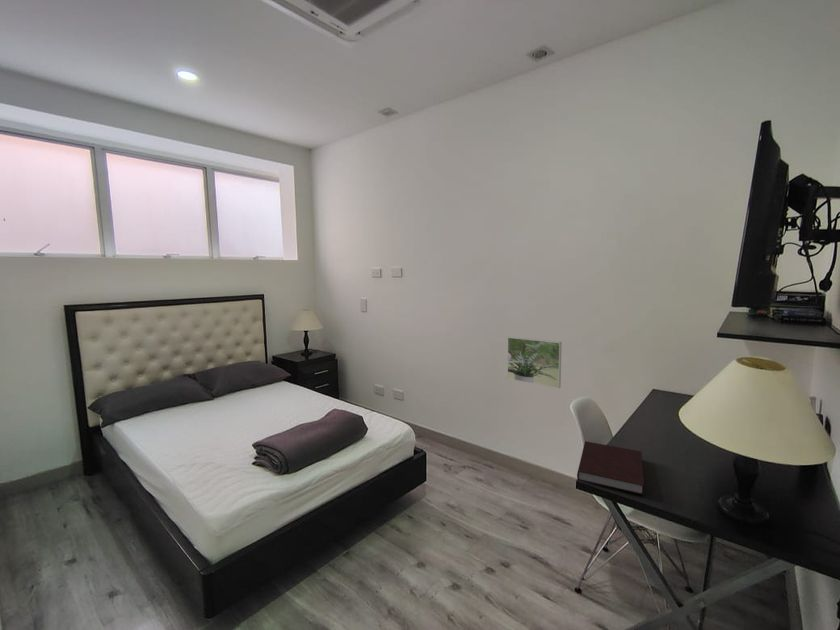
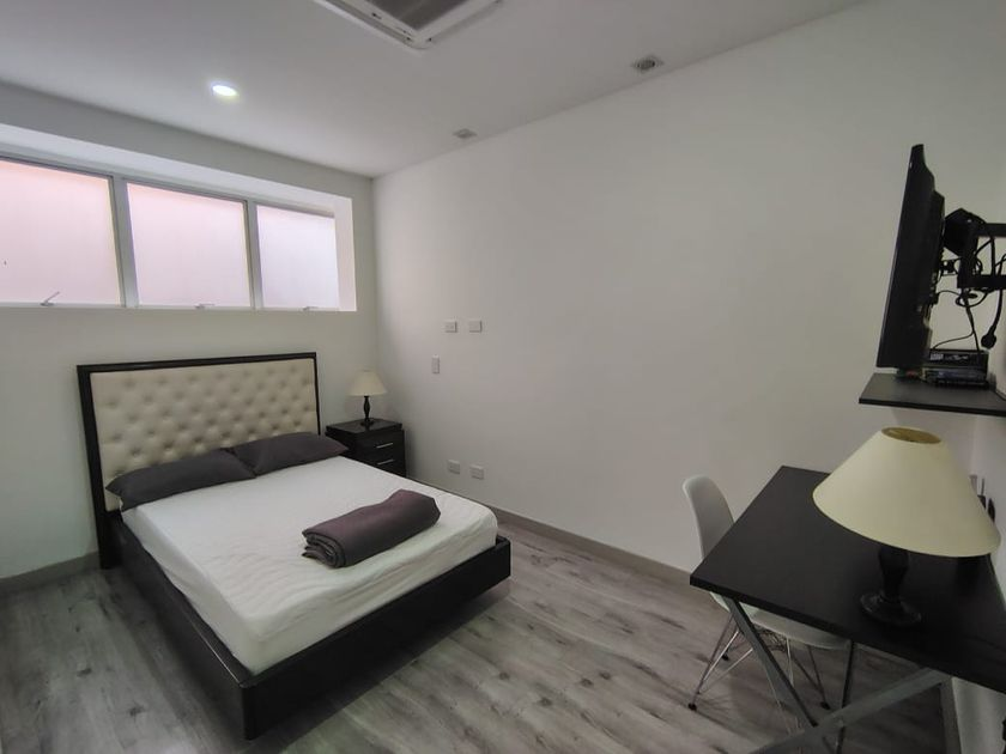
- notebook [576,440,645,496]
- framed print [506,336,563,389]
